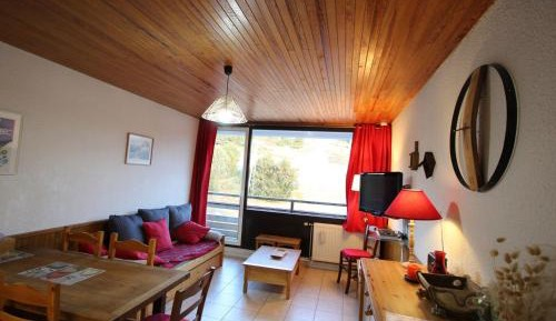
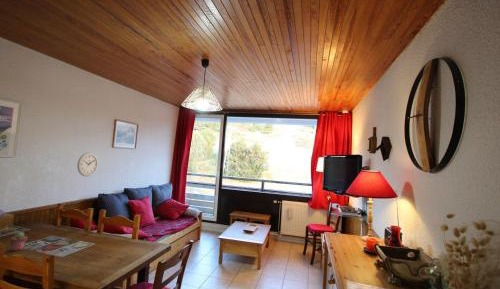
+ potted succulent [9,231,28,252]
+ wall clock [76,152,99,177]
